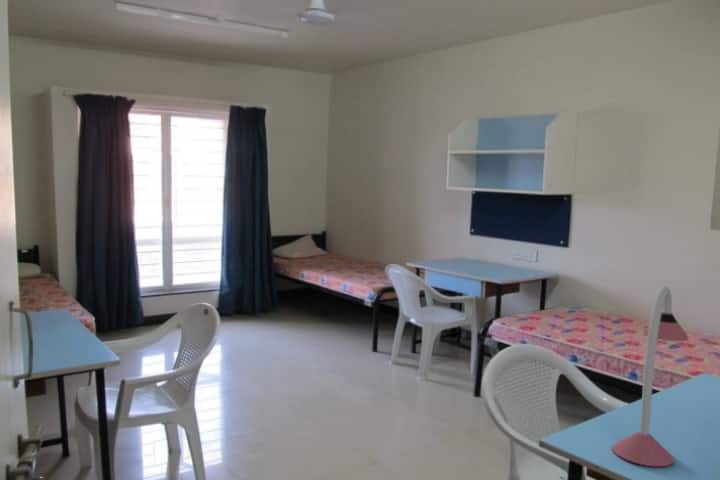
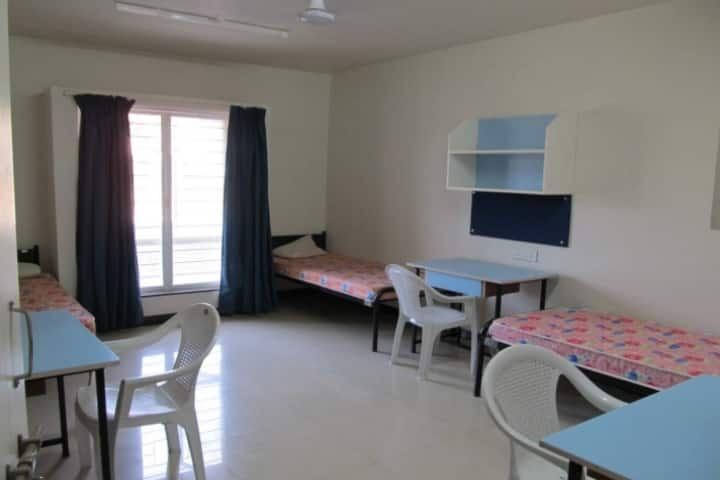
- desk lamp [611,285,690,467]
